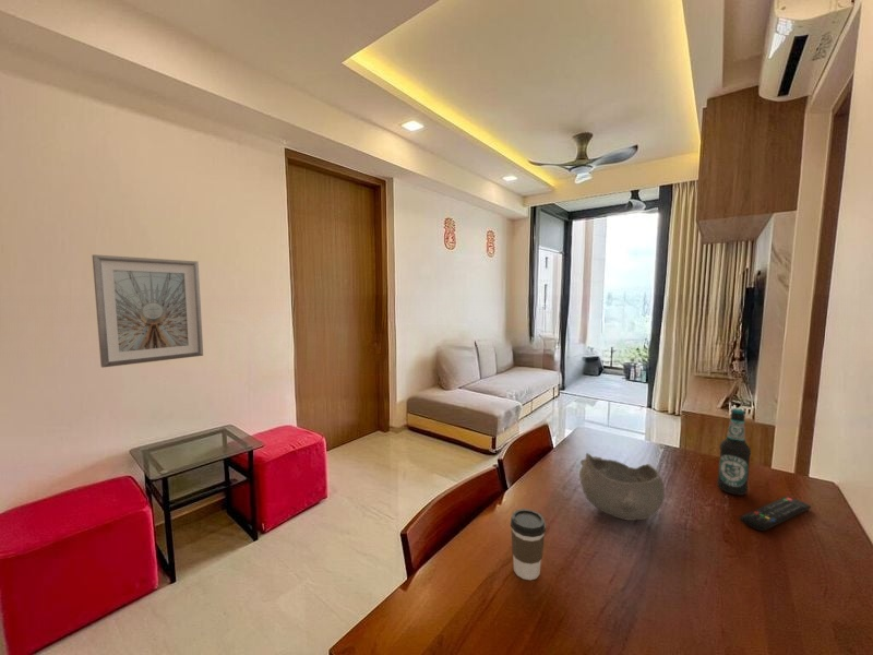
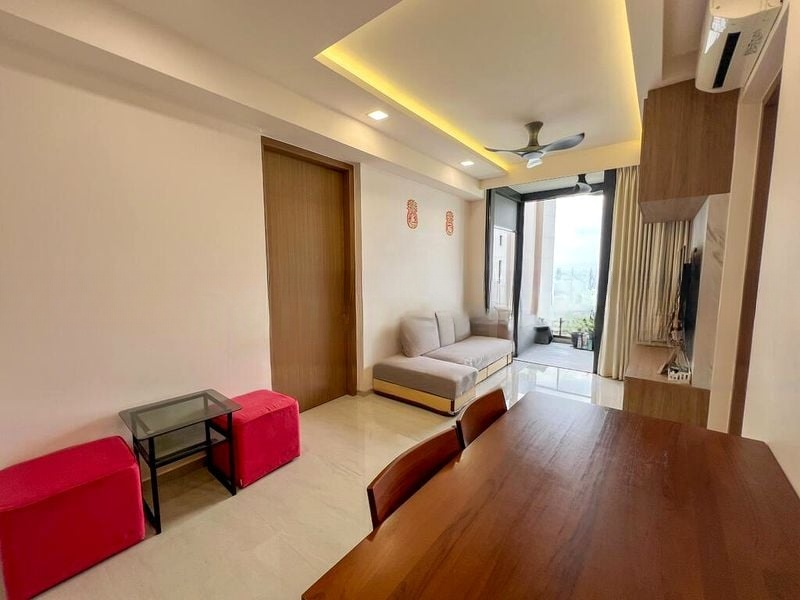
- bottle [716,407,752,497]
- remote control [739,496,812,532]
- bowl [578,452,666,522]
- coffee cup [510,508,547,581]
- picture frame [92,253,204,369]
